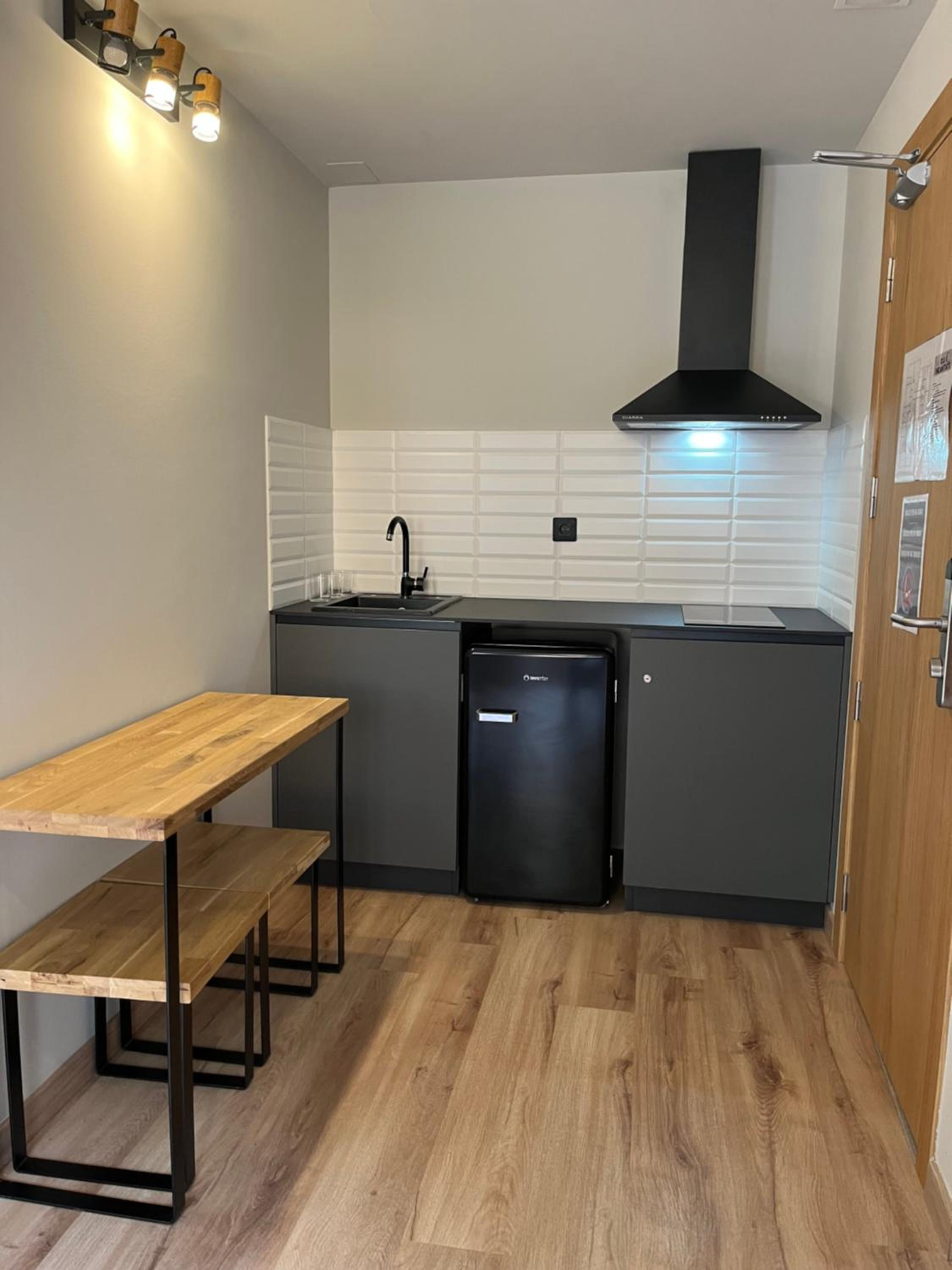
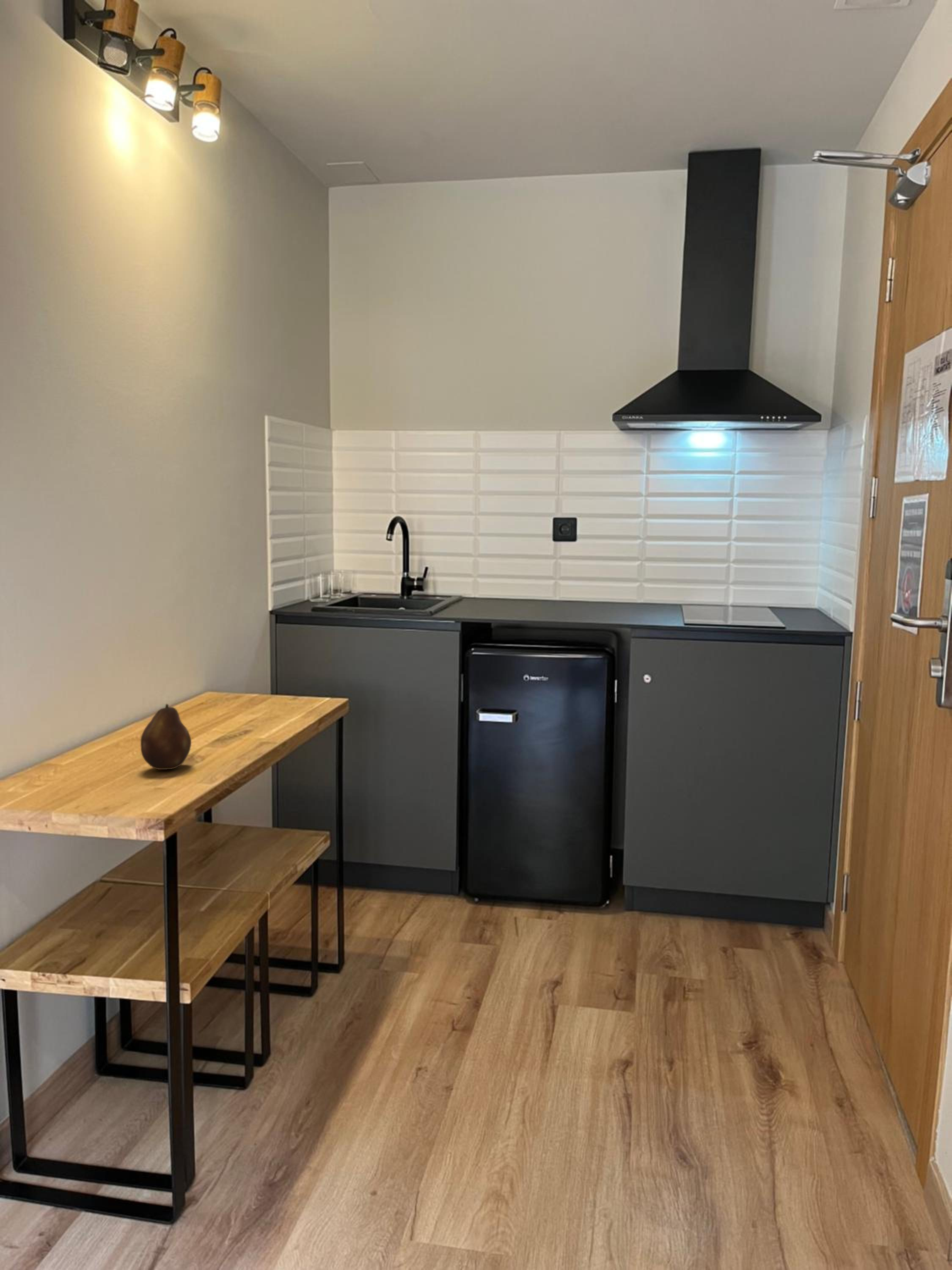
+ fruit [140,703,192,770]
